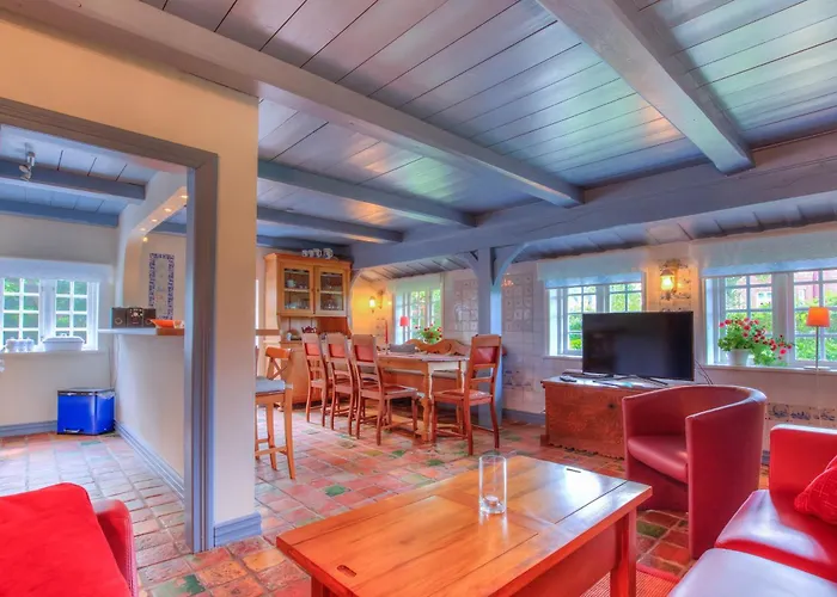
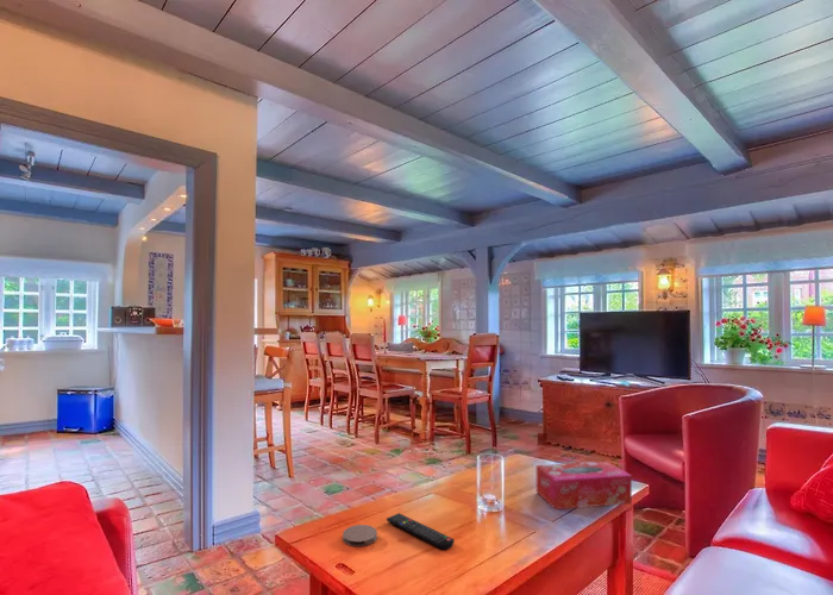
+ tissue box [536,459,633,511]
+ remote control [386,512,456,551]
+ coaster [342,524,378,547]
